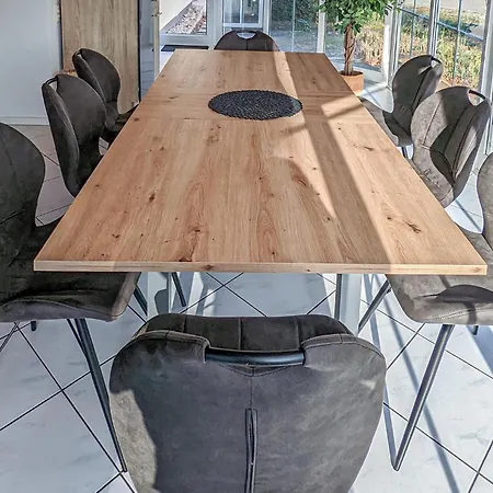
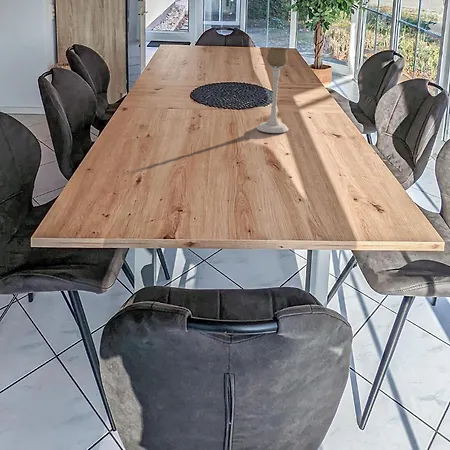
+ candle holder [256,47,289,134]
